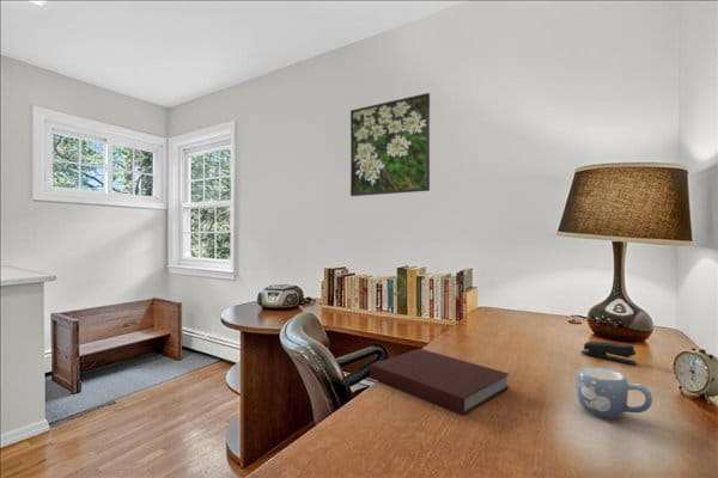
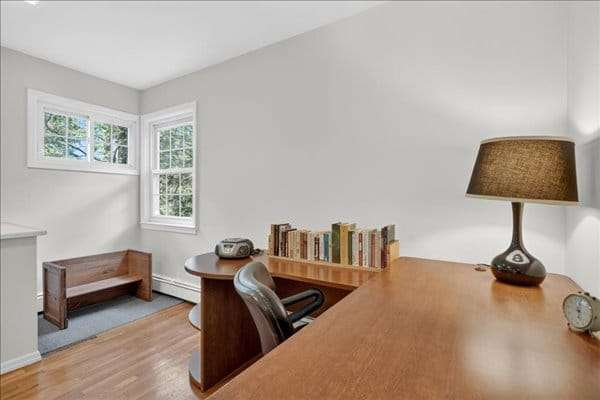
- notebook [369,348,510,416]
- mug [574,366,653,419]
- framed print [349,92,431,197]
- stapler [579,341,637,366]
